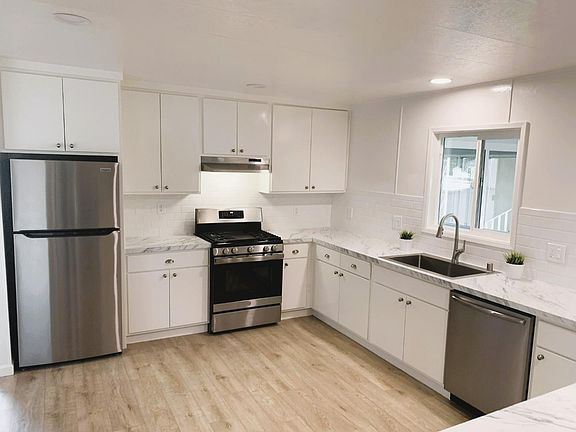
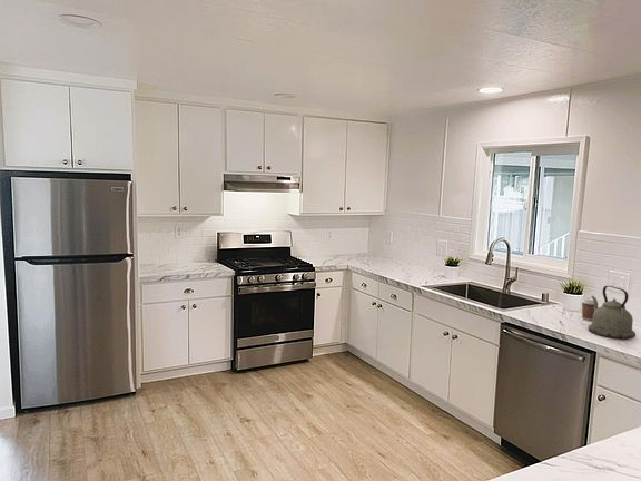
+ kettle [586,285,637,340]
+ coffee cup [580,296,600,321]
